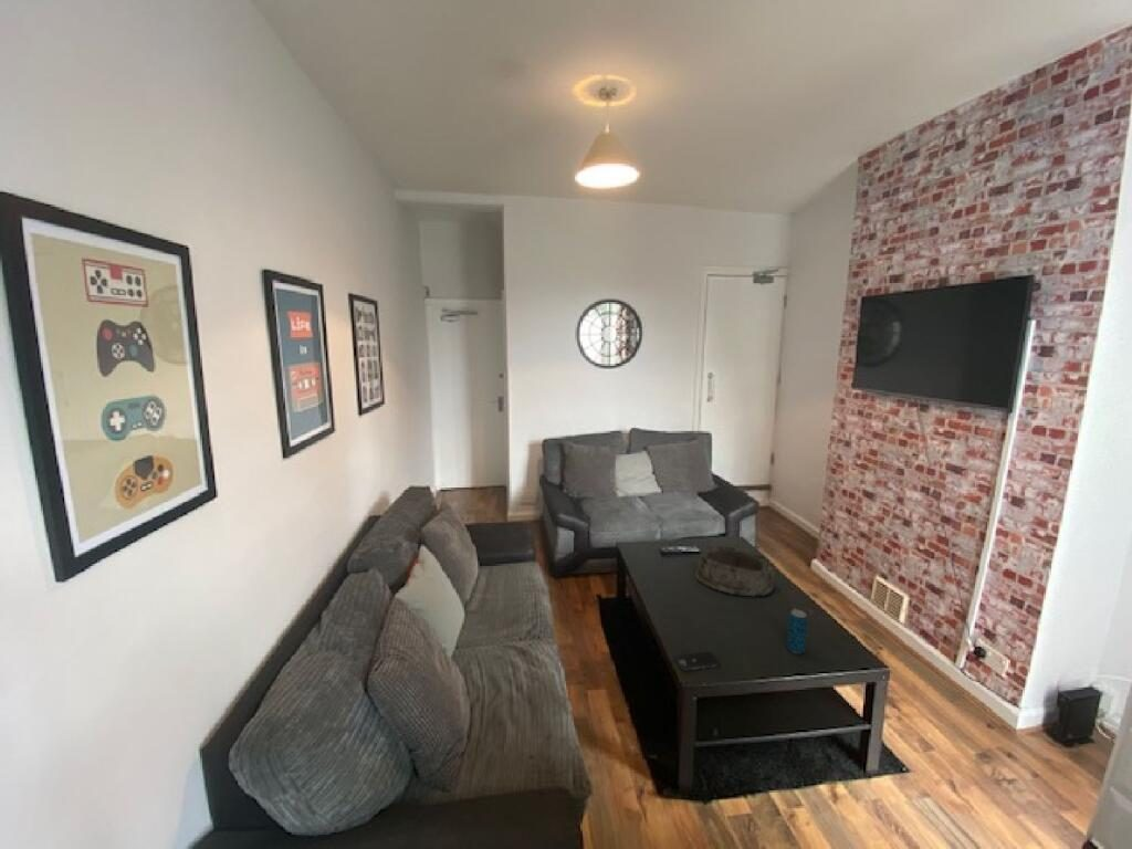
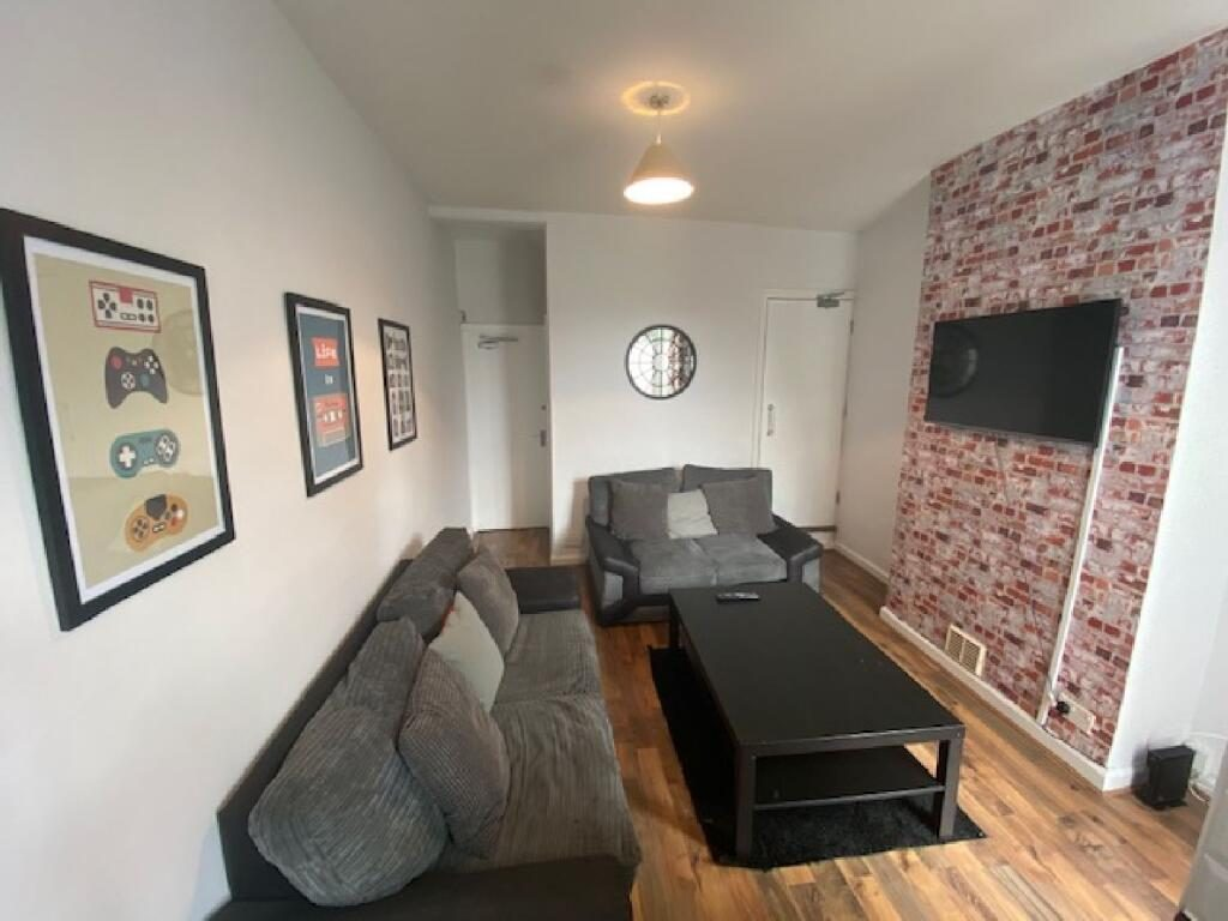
- beverage can [786,608,809,654]
- smartphone [673,651,722,672]
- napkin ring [694,543,775,598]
